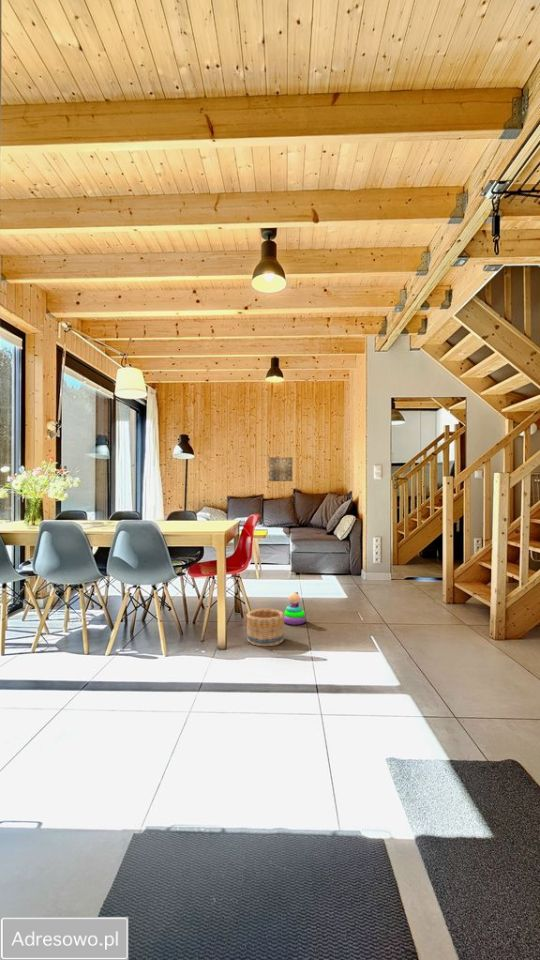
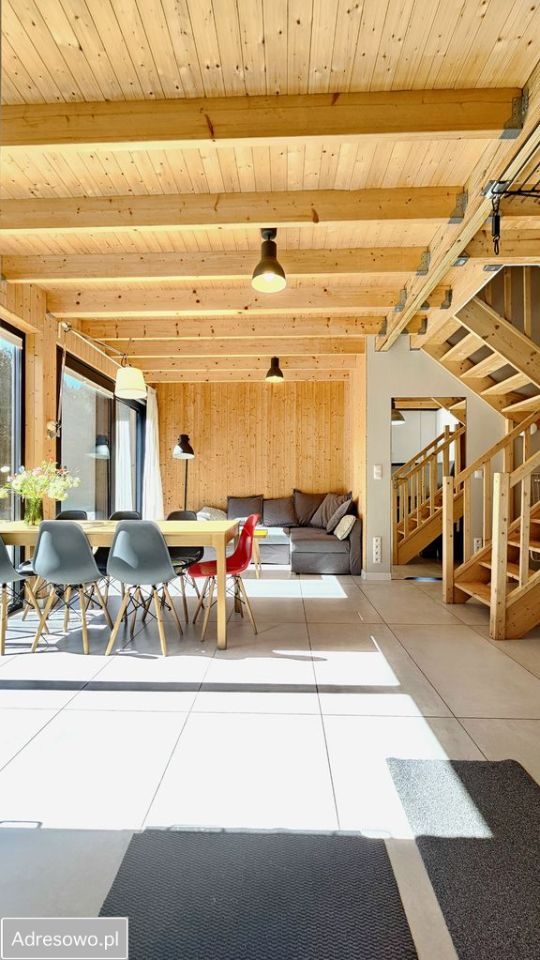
- stacking toy [283,591,307,626]
- wall art [268,456,293,482]
- basket [245,608,285,647]
